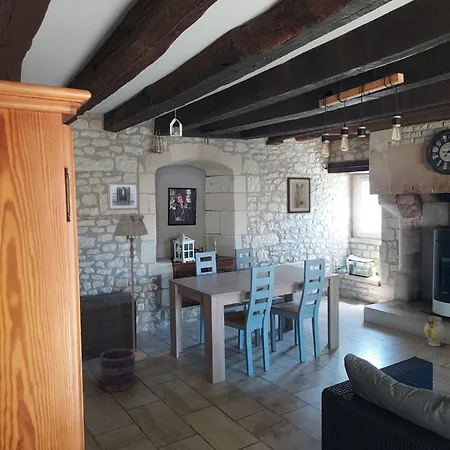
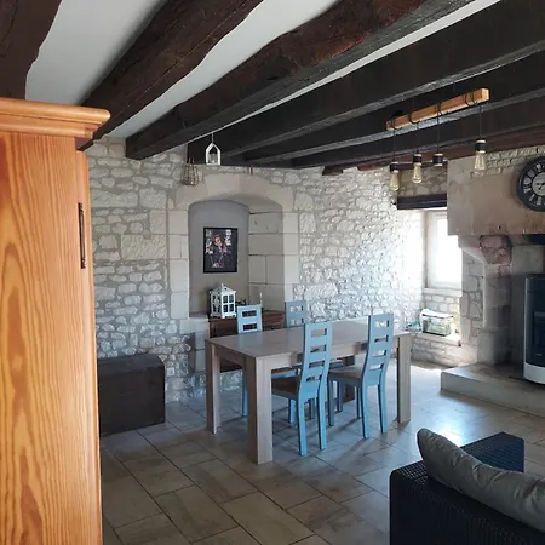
- floor lamp [114,213,149,363]
- ceramic jug [423,315,446,347]
- wall art [286,176,312,214]
- bucket [97,348,137,393]
- wall art [106,181,140,211]
